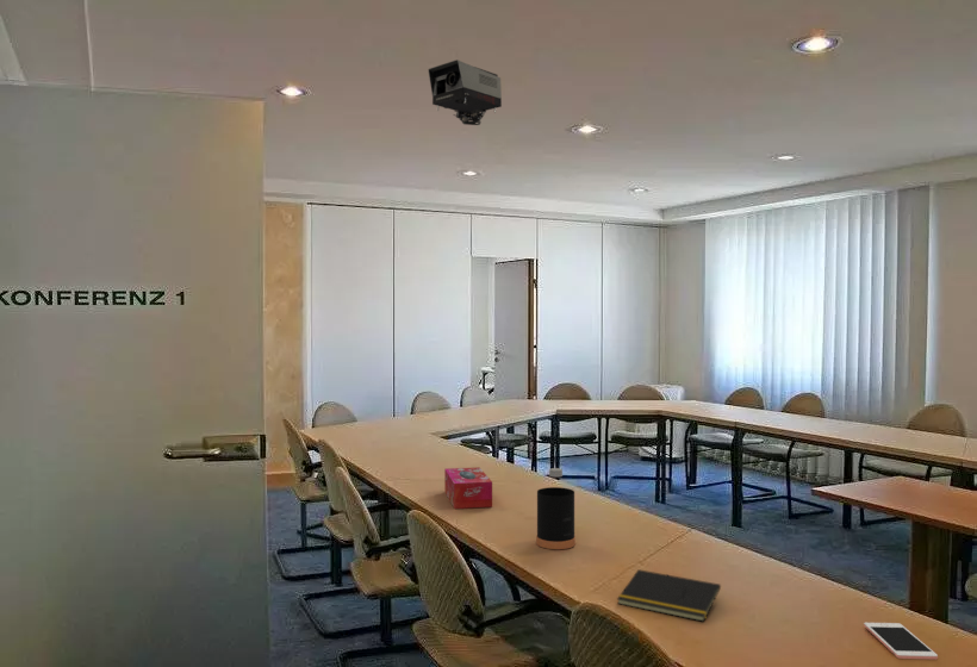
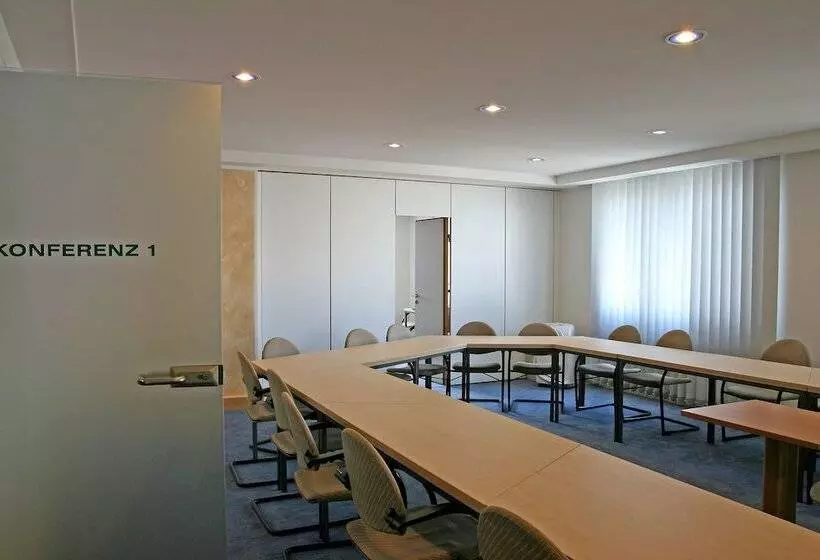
- projector [428,58,503,126]
- bottle [535,467,577,550]
- cell phone [863,622,939,661]
- tissue box [443,466,493,510]
- notepad [616,568,722,623]
